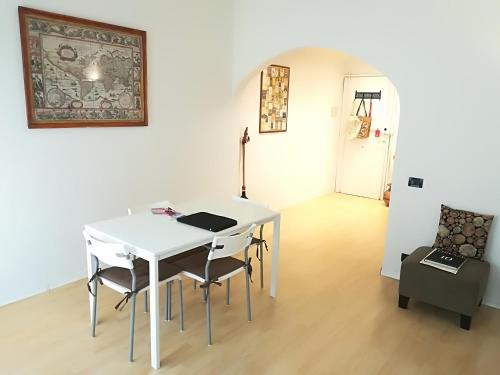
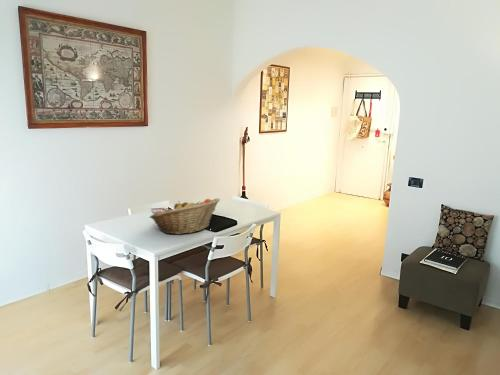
+ fruit basket [149,197,221,235]
